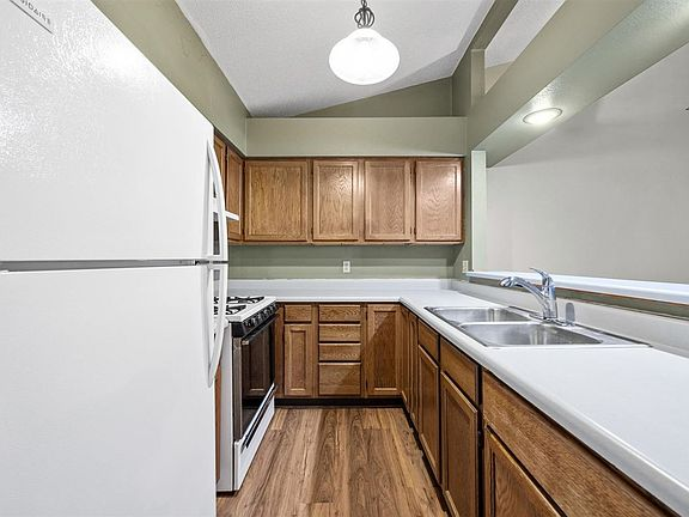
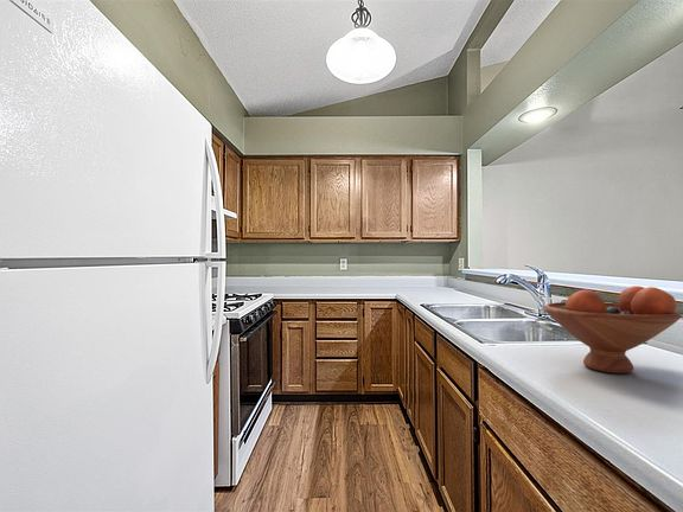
+ fruit bowl [543,284,683,375]
